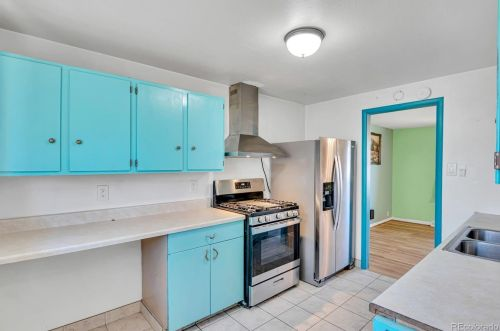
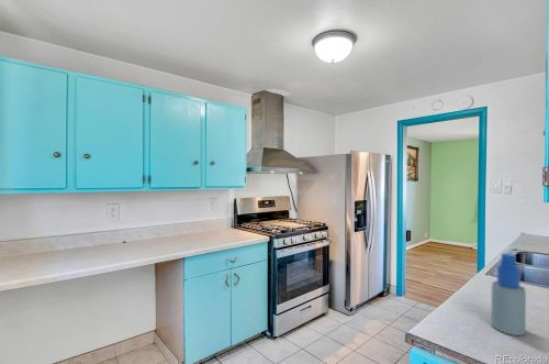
+ spray bottle [490,253,527,337]
